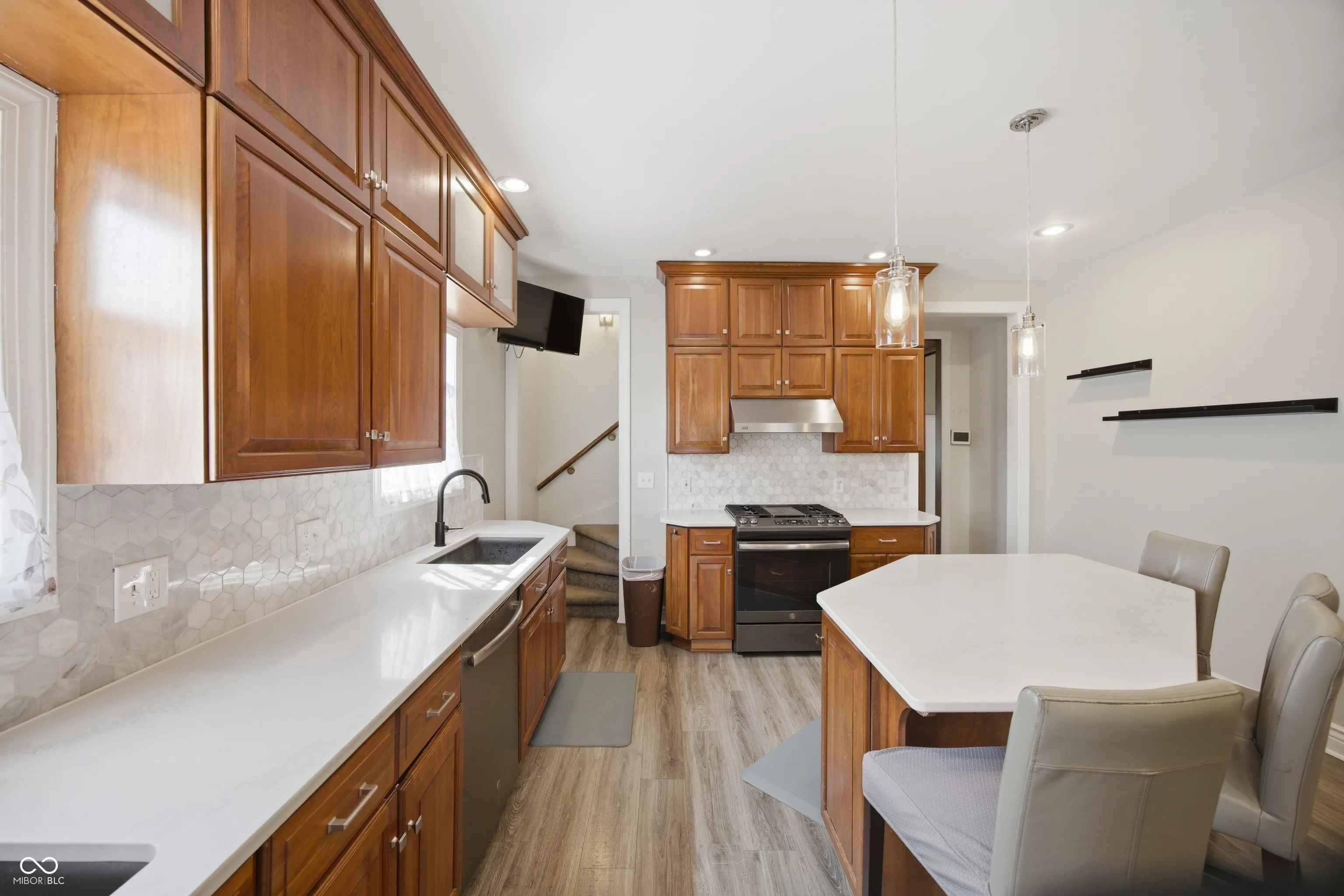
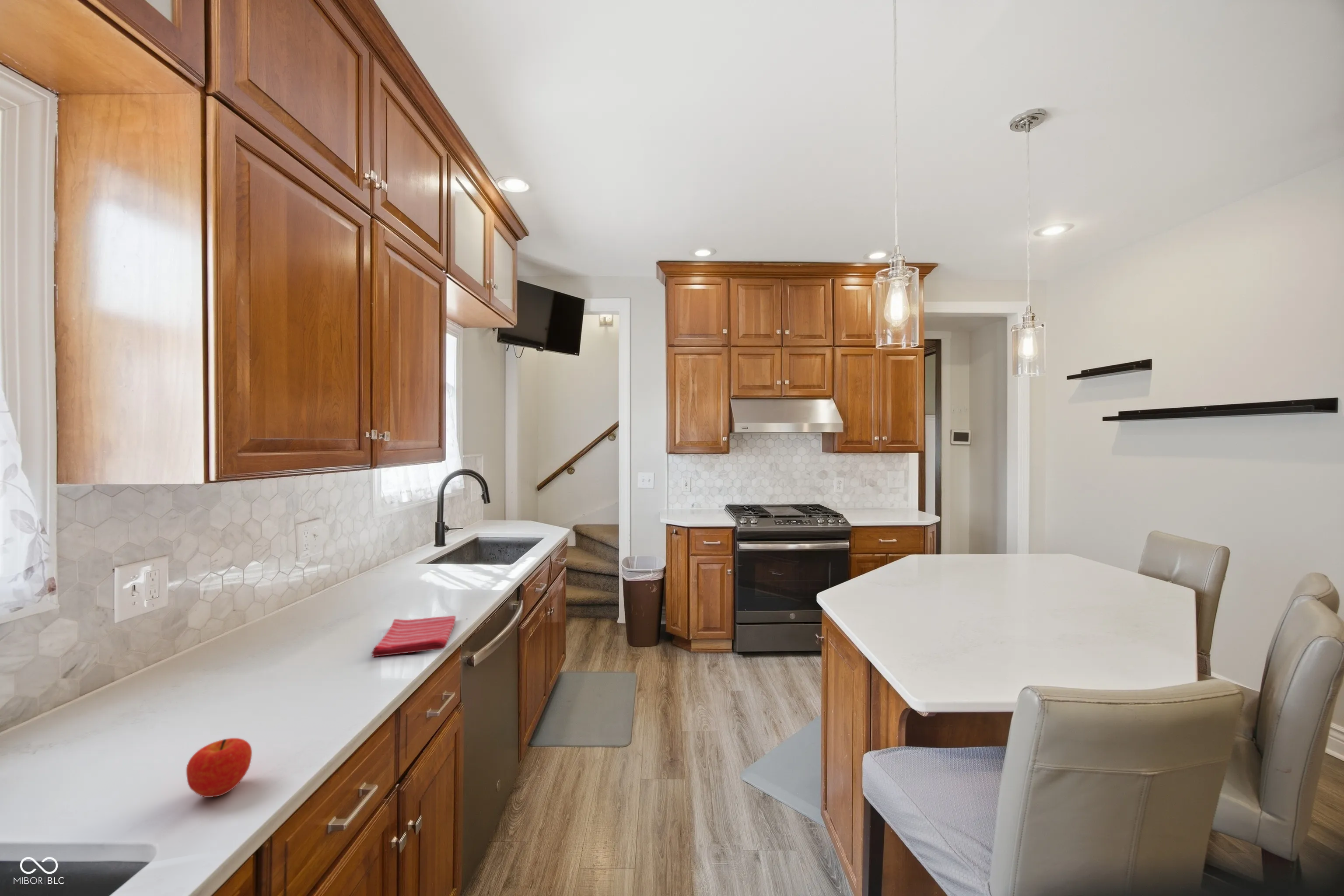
+ dish towel [371,615,456,657]
+ fruit [186,738,252,798]
